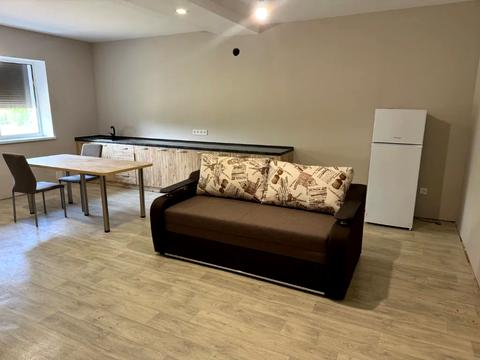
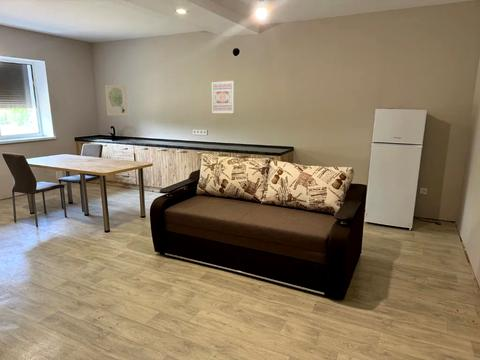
+ wall art [104,83,130,117]
+ wall art [210,79,235,115]
